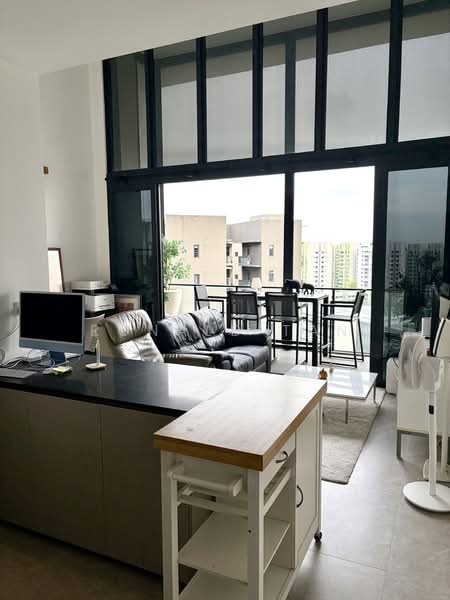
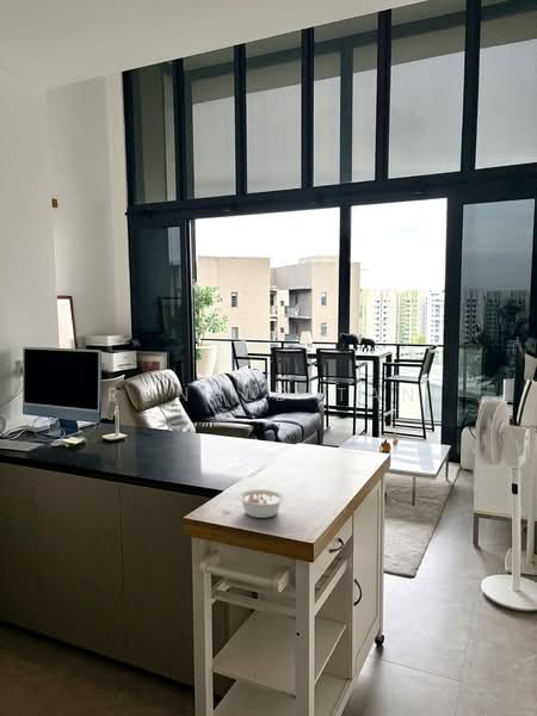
+ legume [237,488,285,519]
